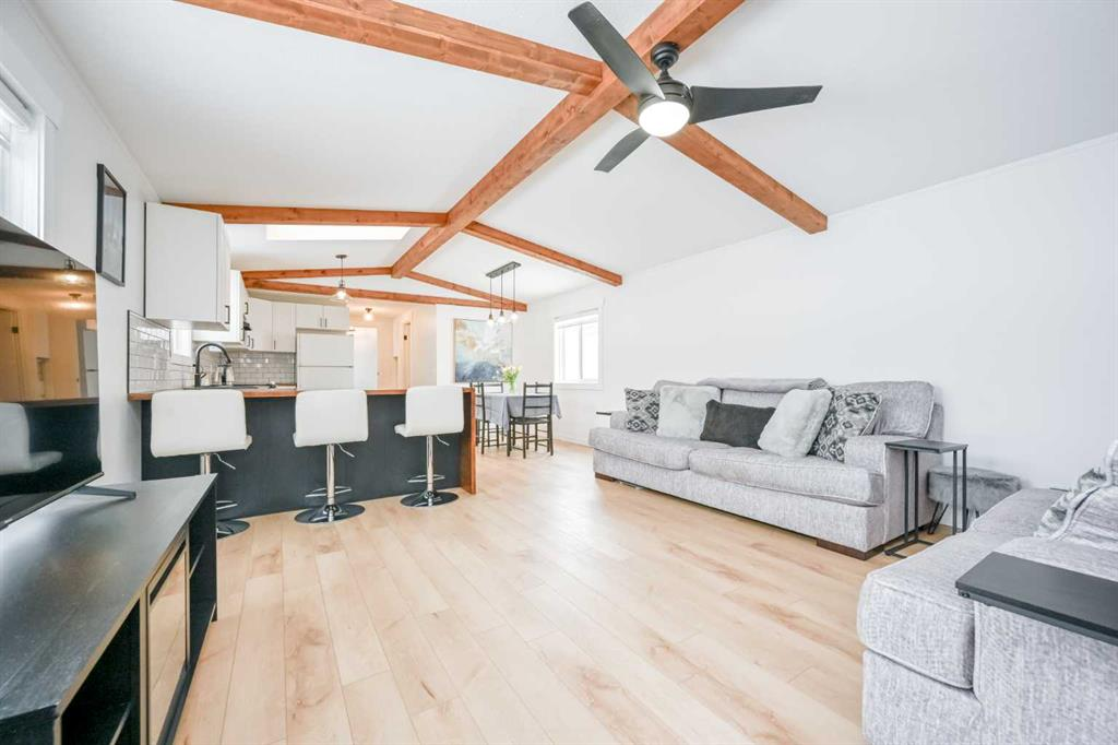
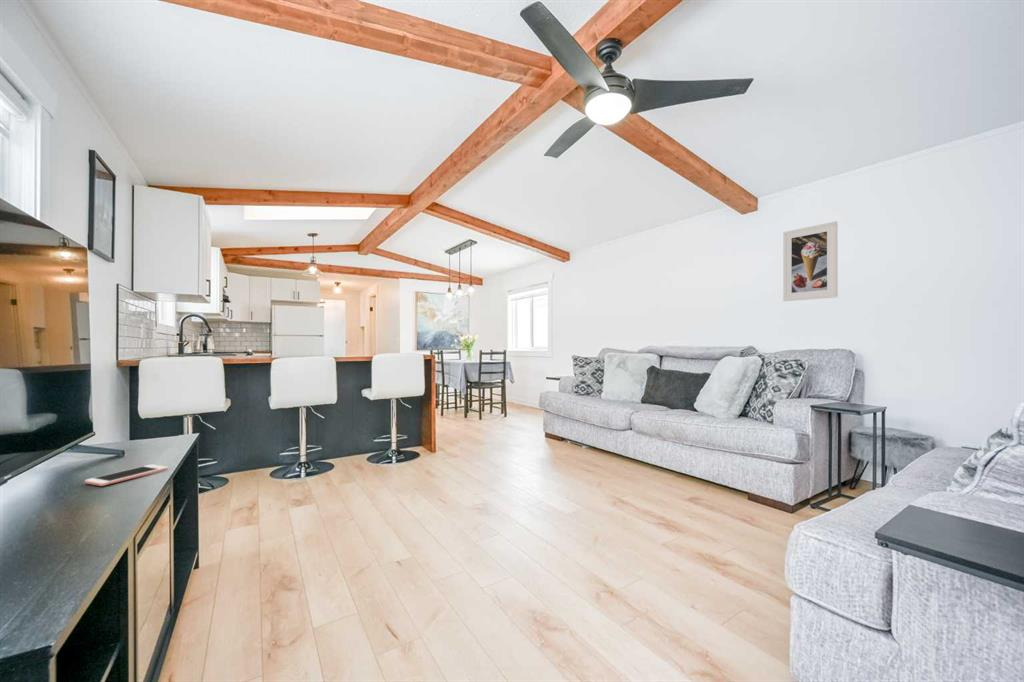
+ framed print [782,220,839,302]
+ cell phone [84,463,169,487]
